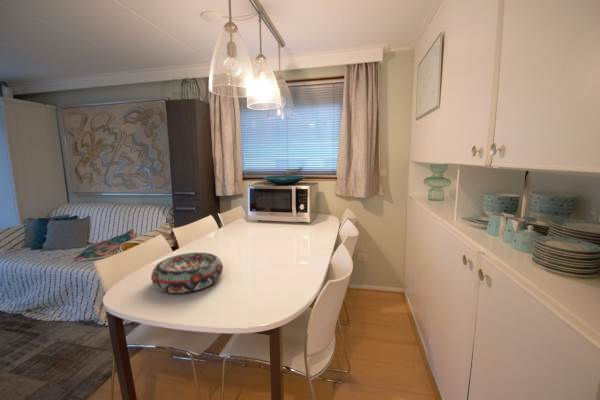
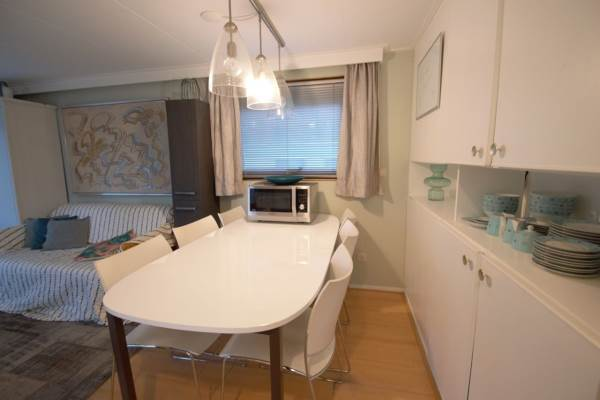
- decorative bowl [150,252,224,294]
